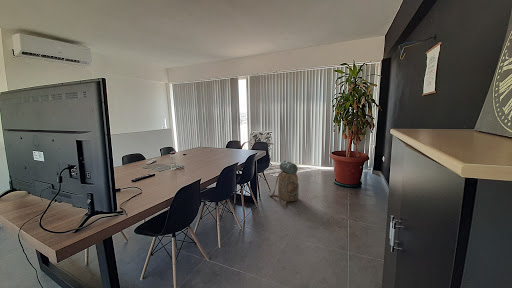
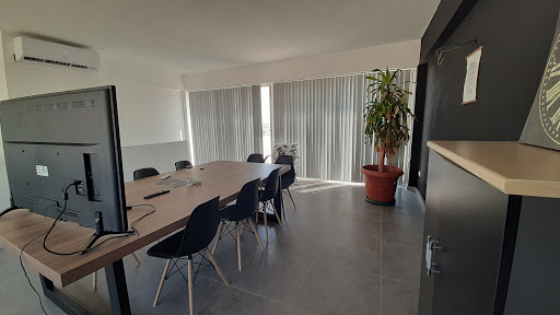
- backpack [268,160,300,205]
